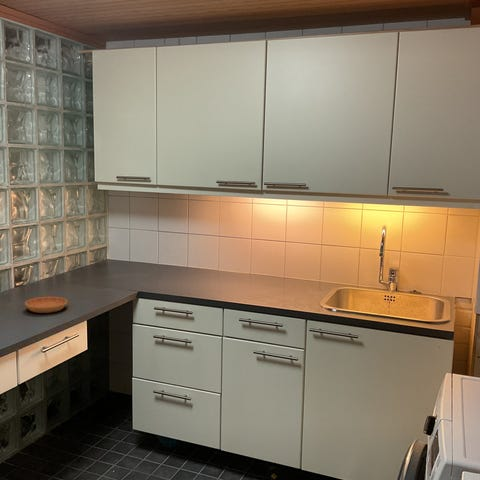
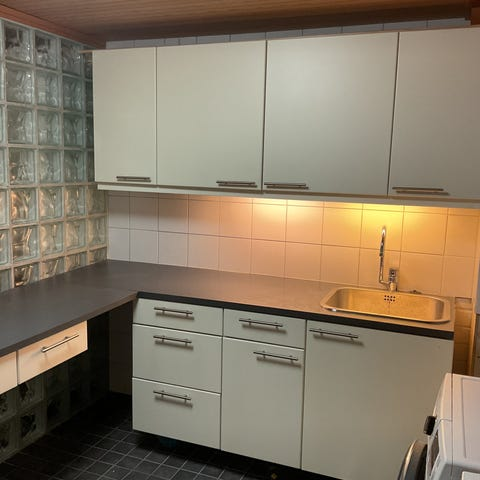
- saucer [24,296,68,314]
